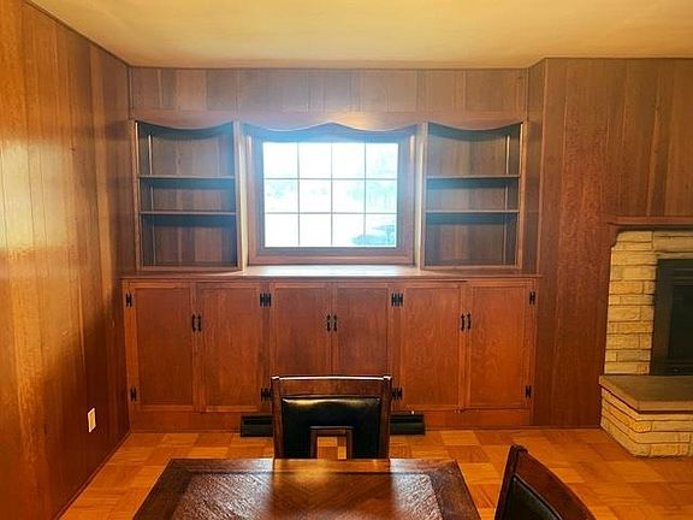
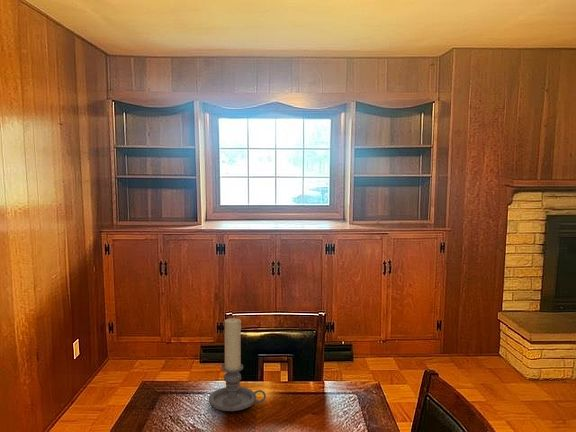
+ candle holder [208,317,267,412]
